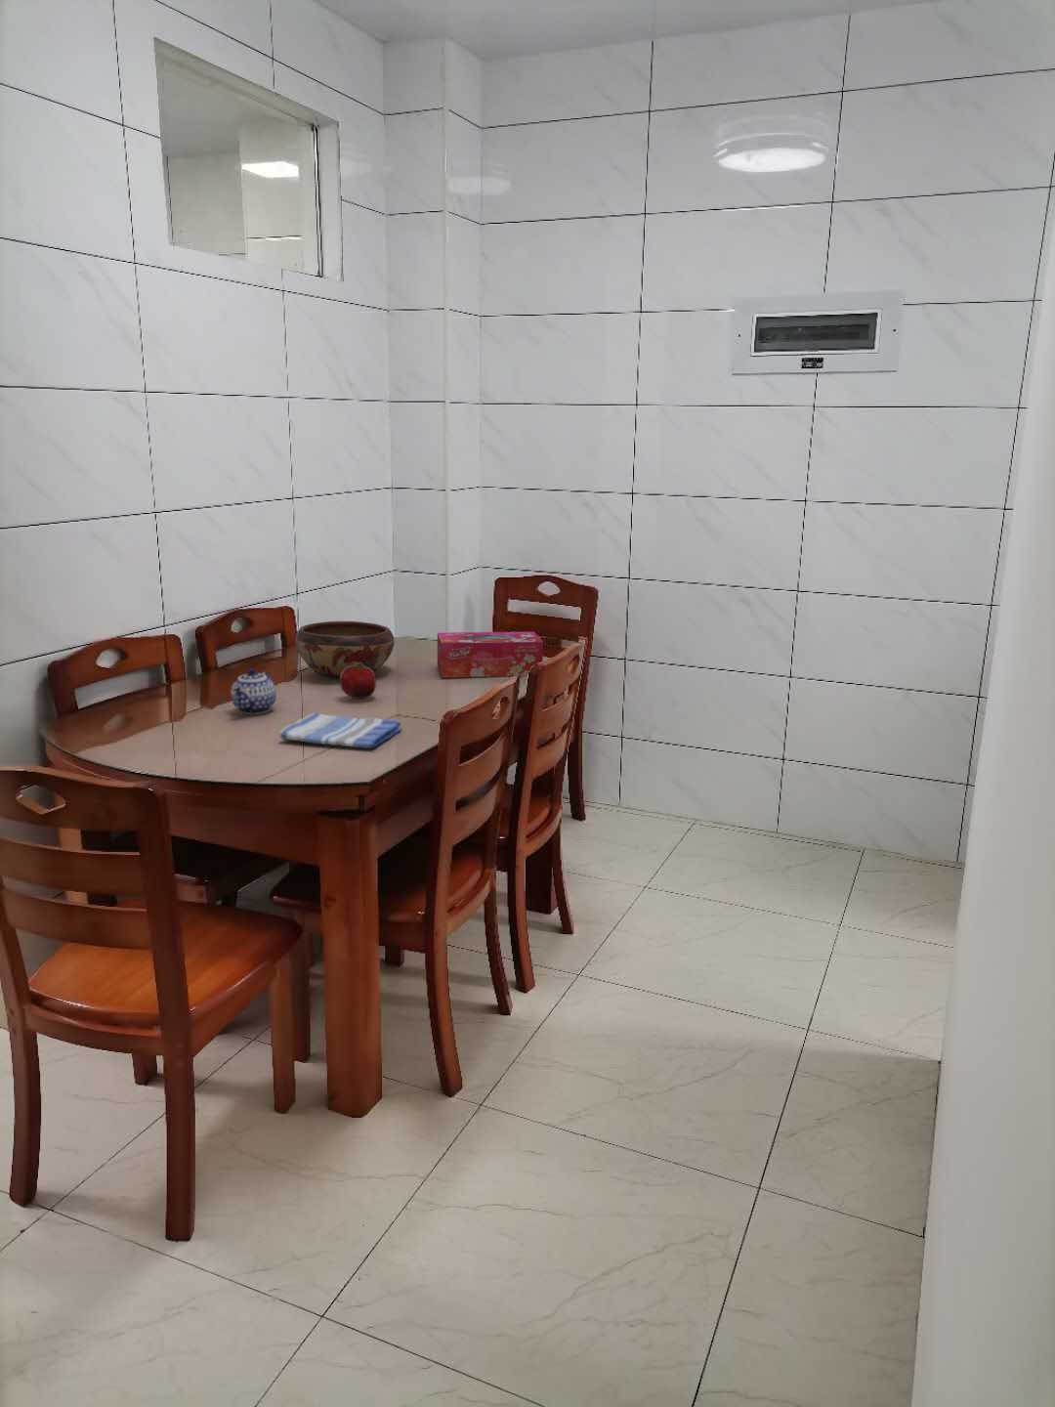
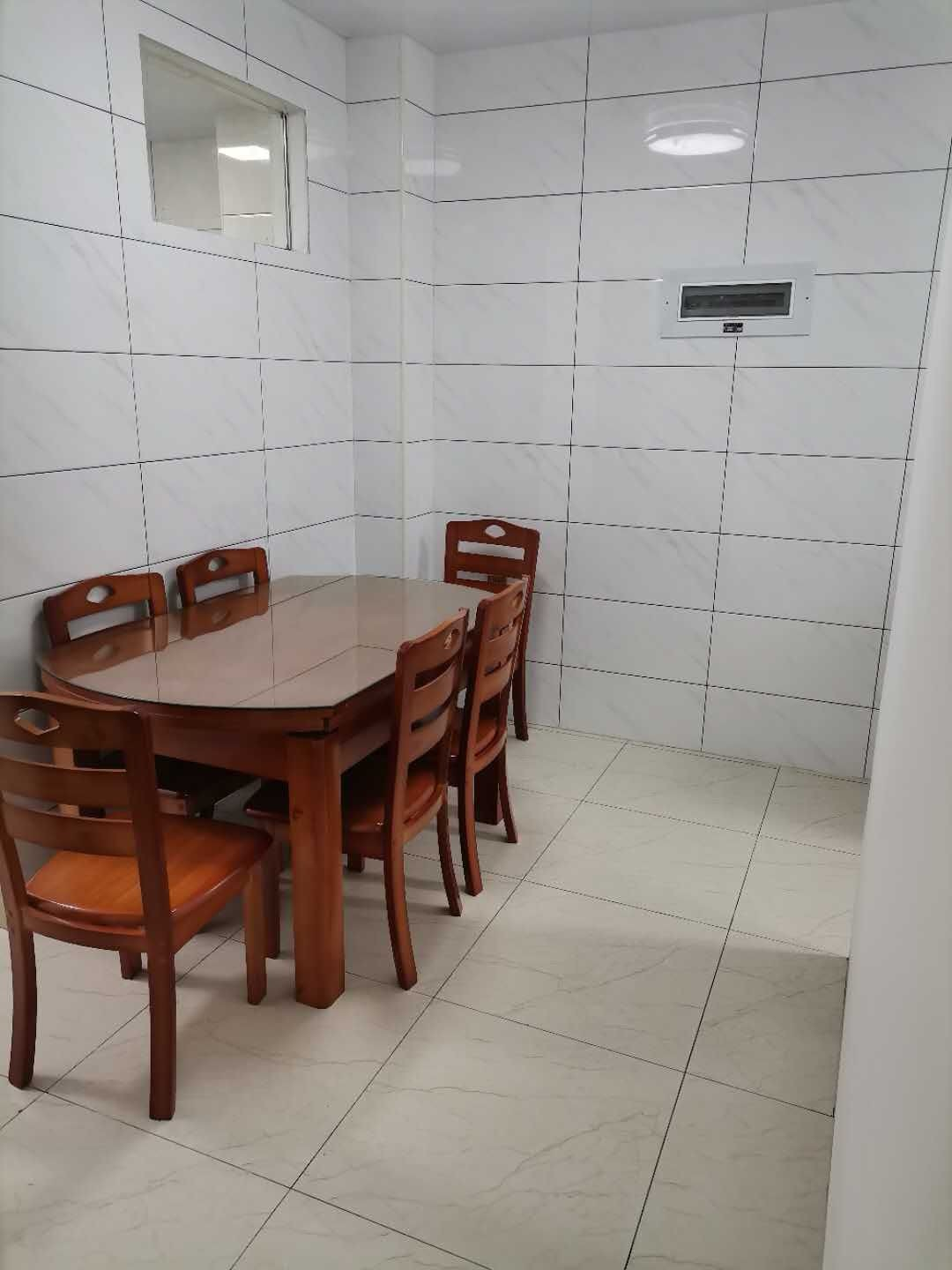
- tissue box [437,631,544,678]
- fruit [339,663,377,699]
- decorative bowl [294,620,396,680]
- teapot [229,667,277,716]
- dish towel [278,711,402,749]
